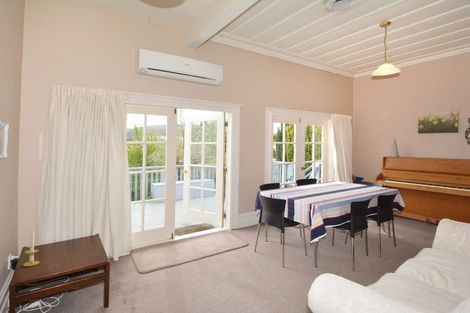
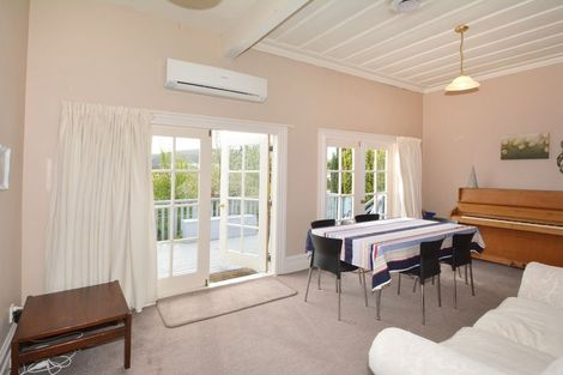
- candle [22,228,41,267]
